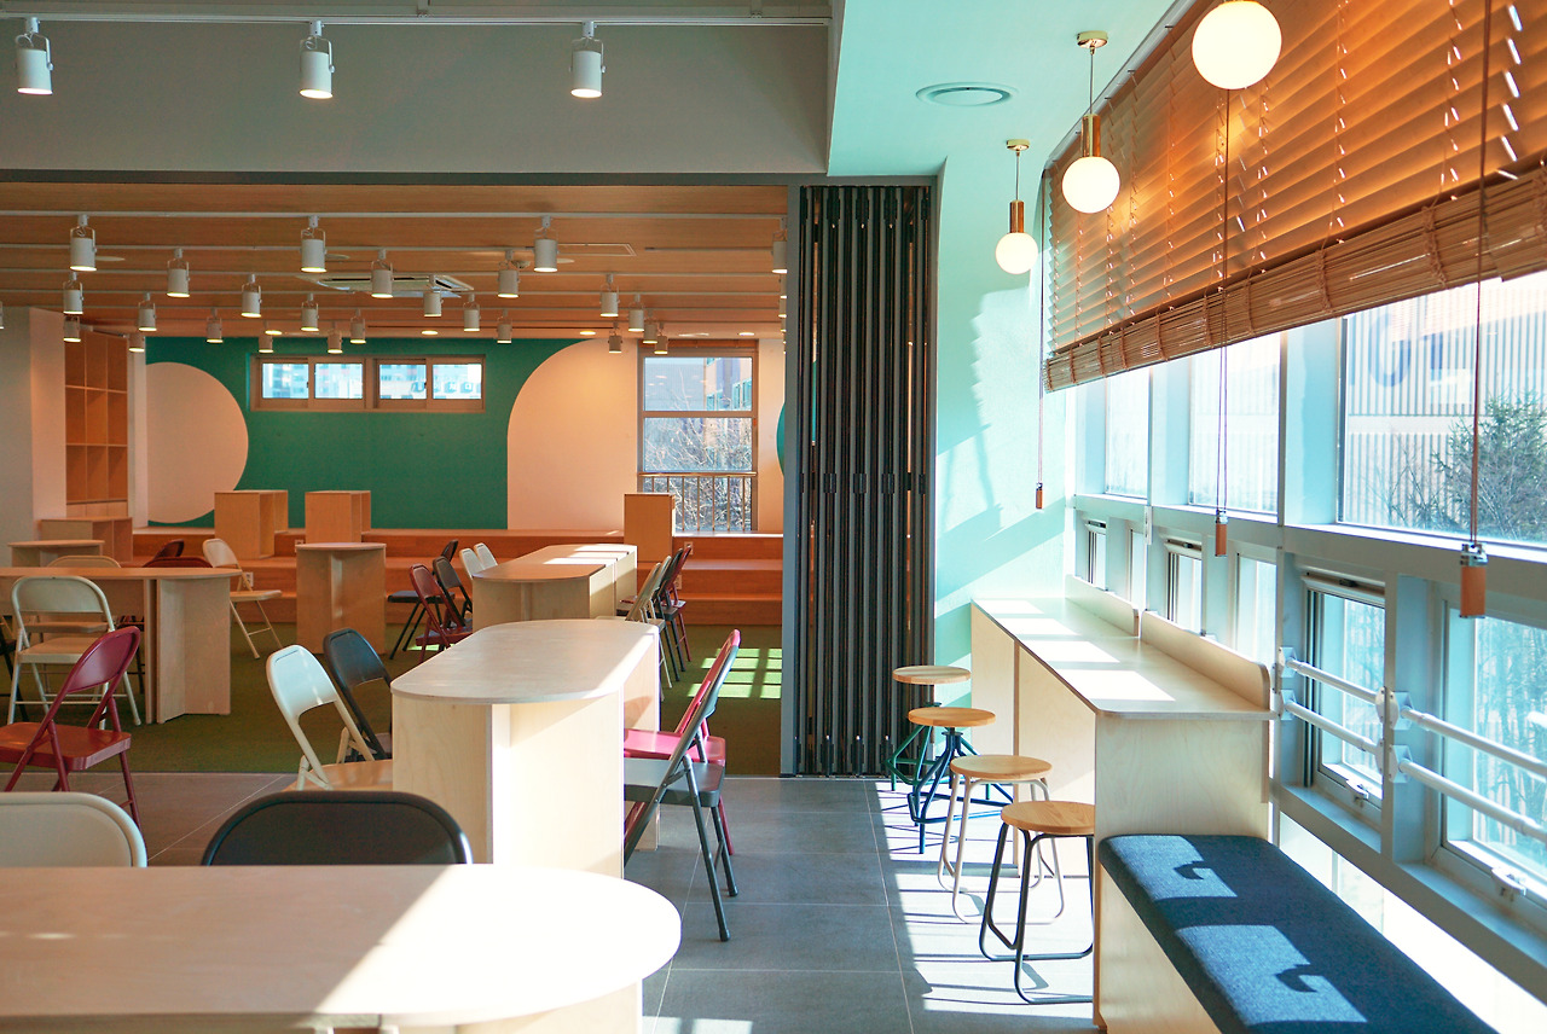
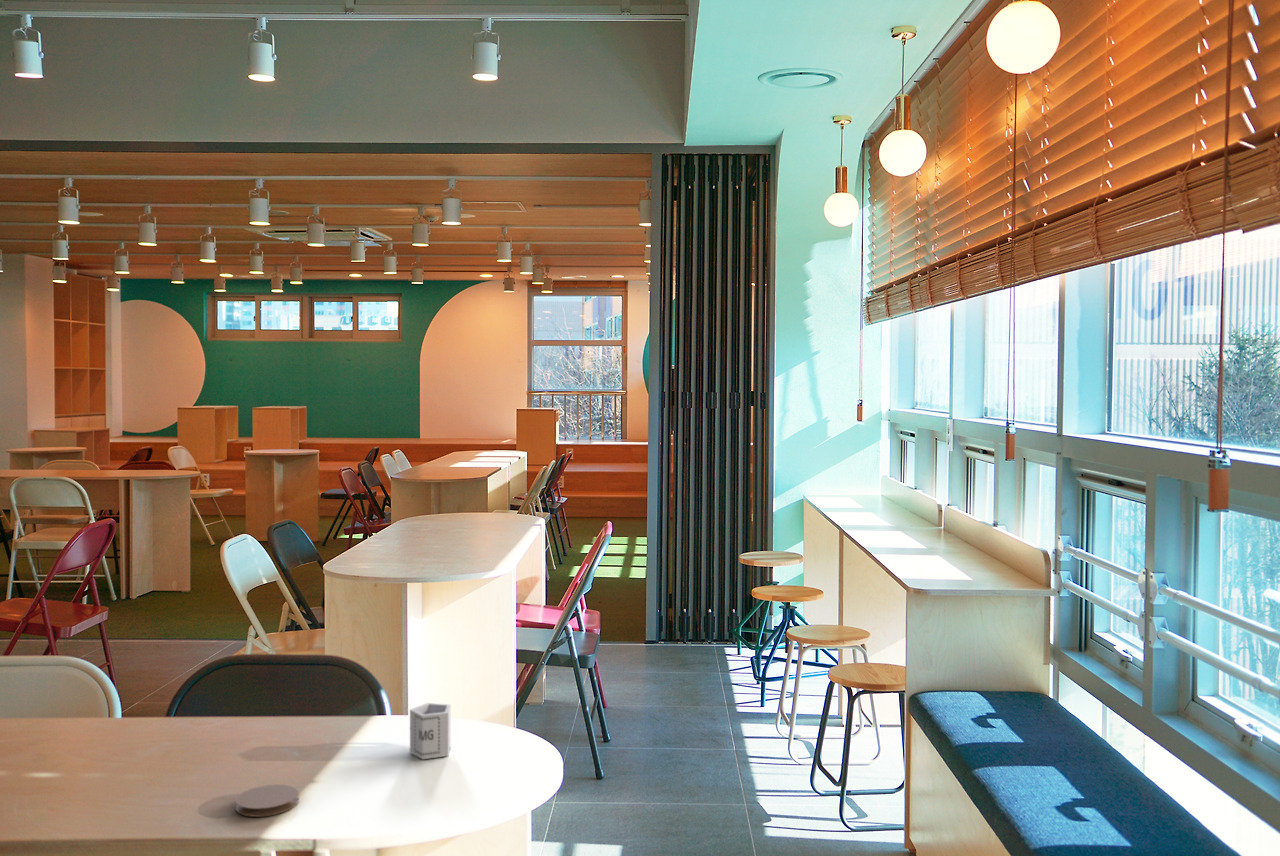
+ cup [409,702,452,760]
+ coaster [235,783,299,818]
